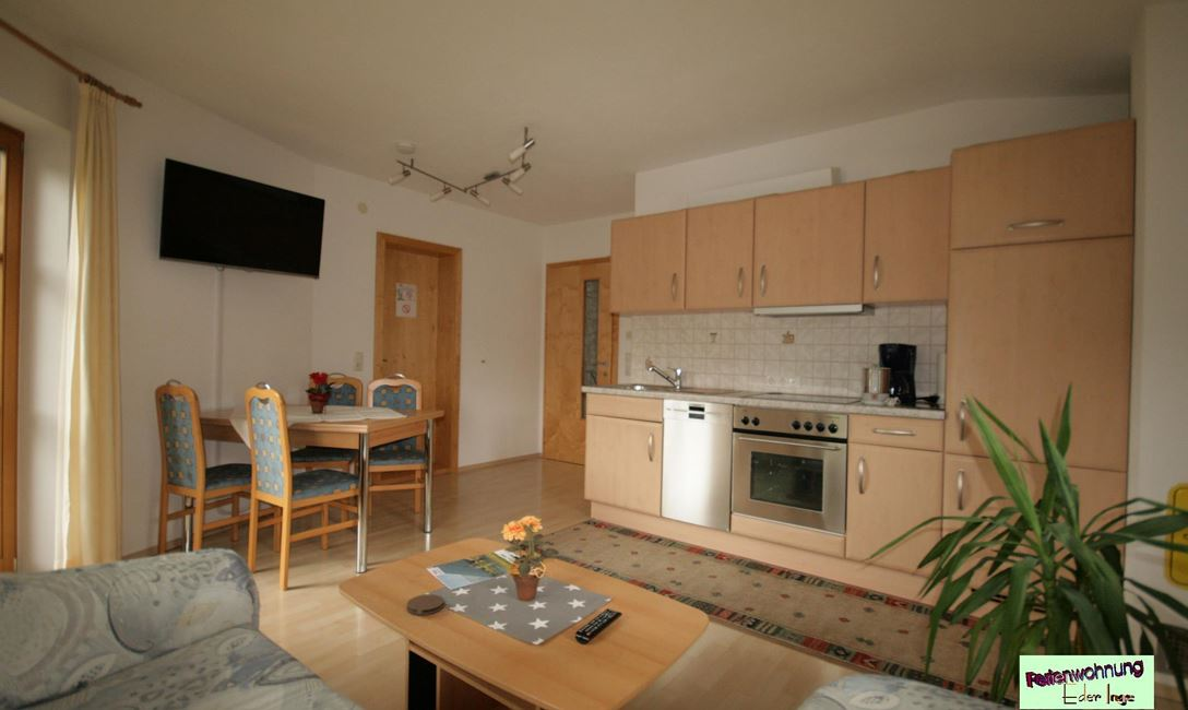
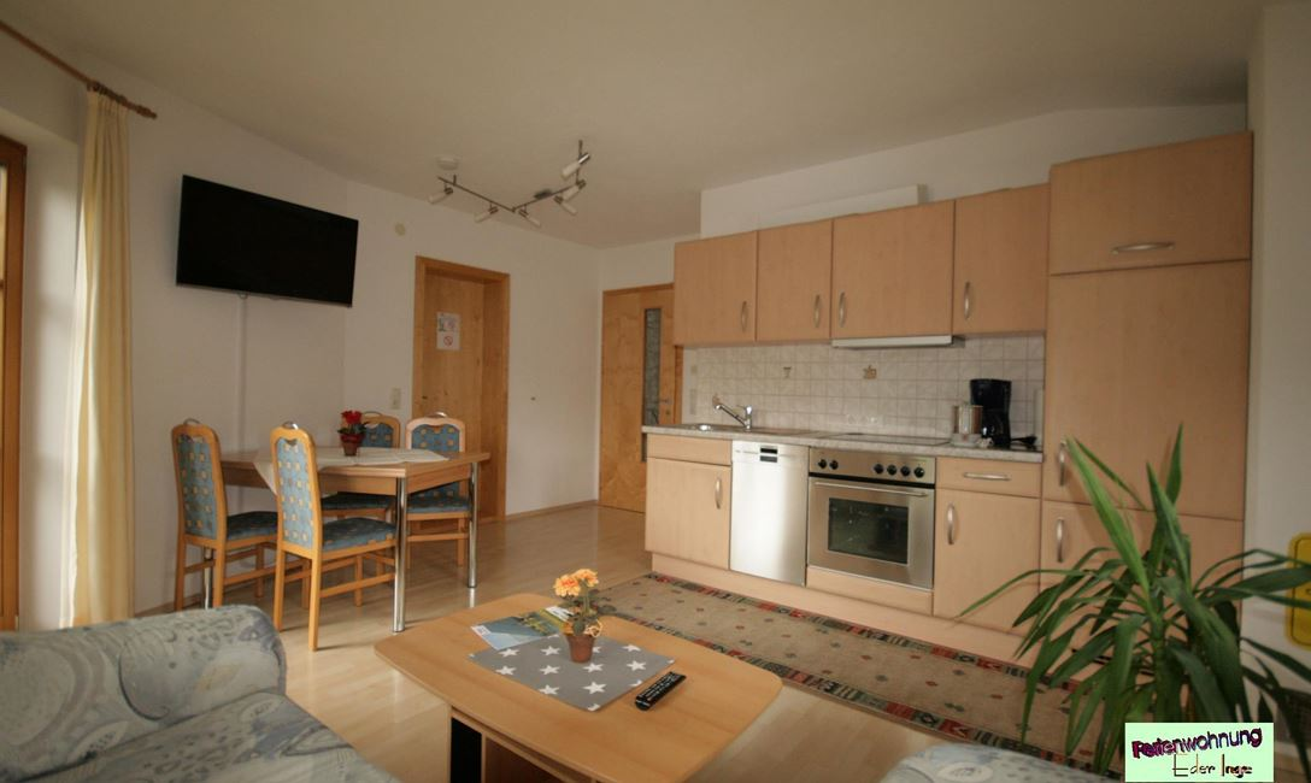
- coaster [406,593,444,616]
